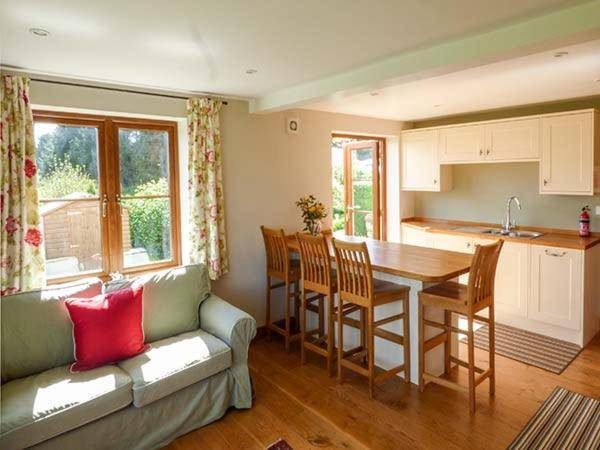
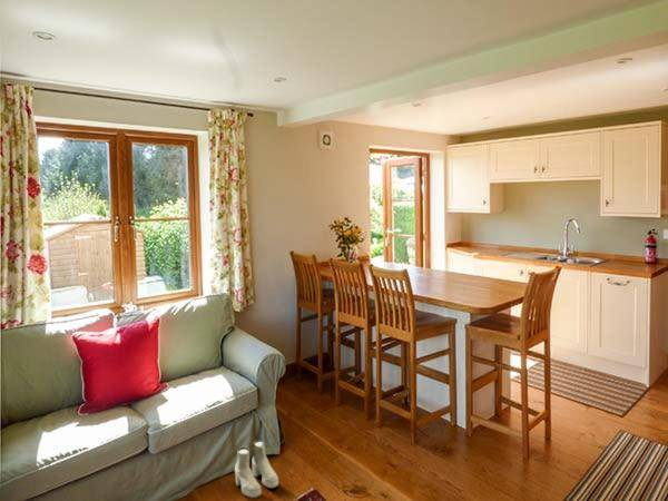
+ boots [234,439,279,499]
